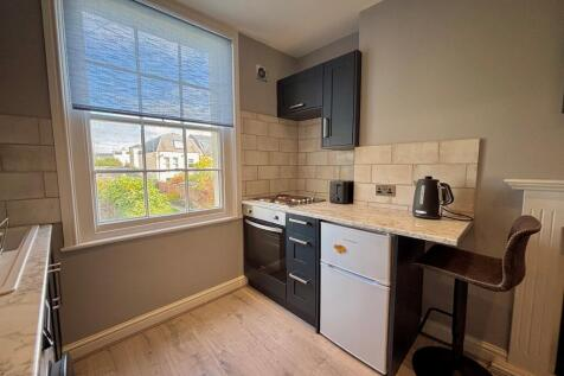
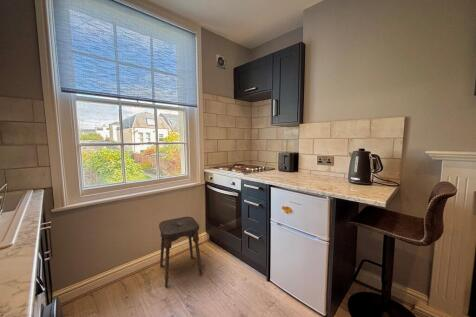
+ stool [158,216,203,288]
